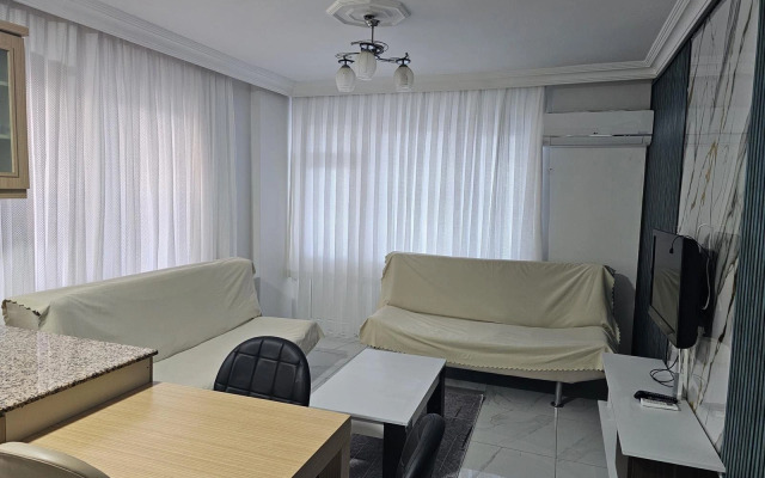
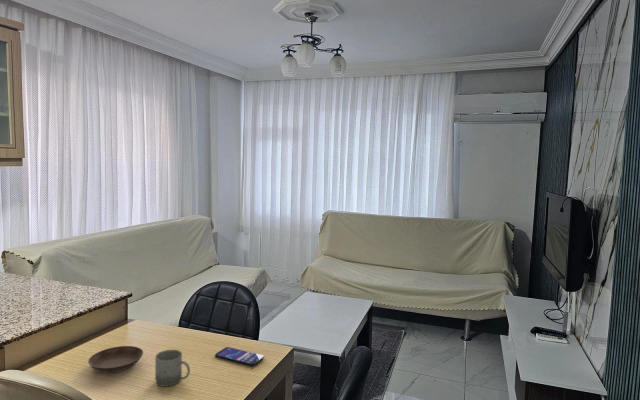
+ saucer [87,345,144,374]
+ smartphone [214,346,265,367]
+ cup [154,349,191,388]
